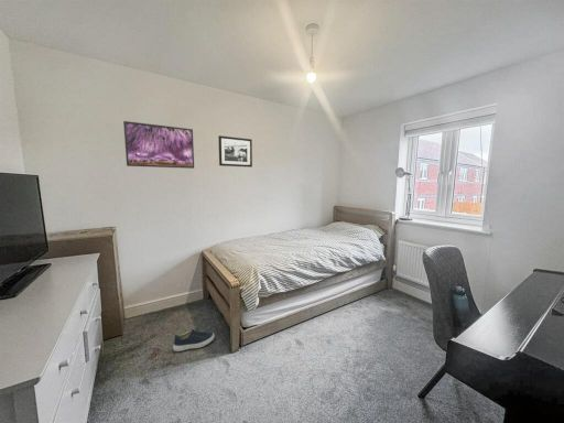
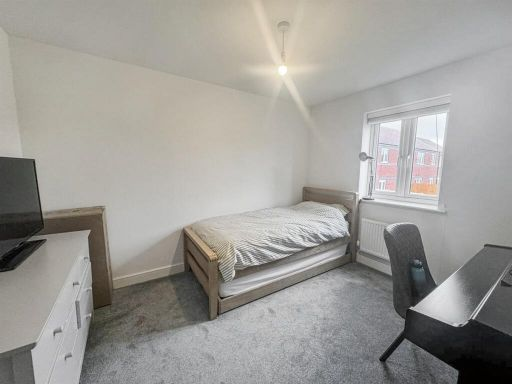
- picture frame [217,134,253,169]
- shoe [172,328,216,352]
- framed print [122,120,195,170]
